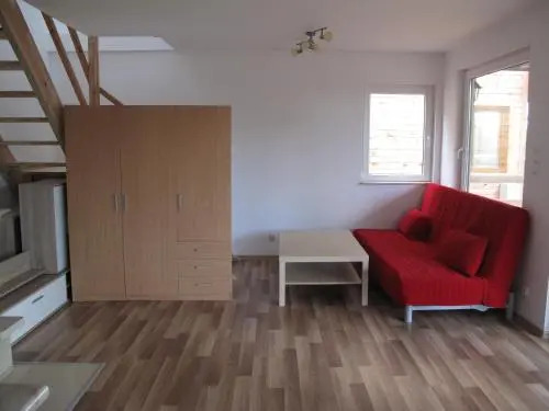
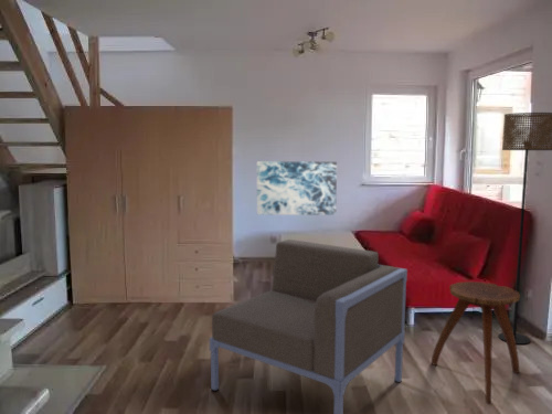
+ armchair [209,238,408,414]
+ stool [429,280,521,405]
+ floor lamp [498,112,552,346]
+ wall art [256,160,338,216]
